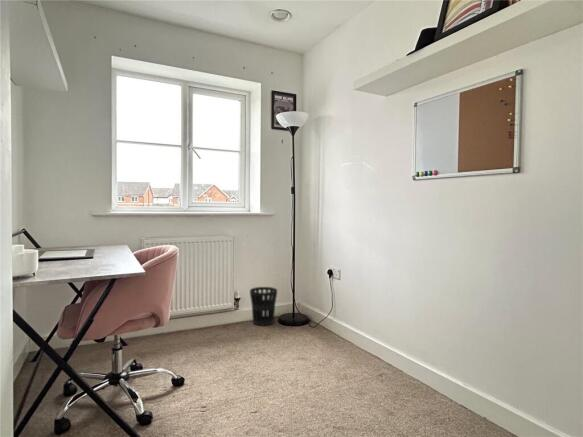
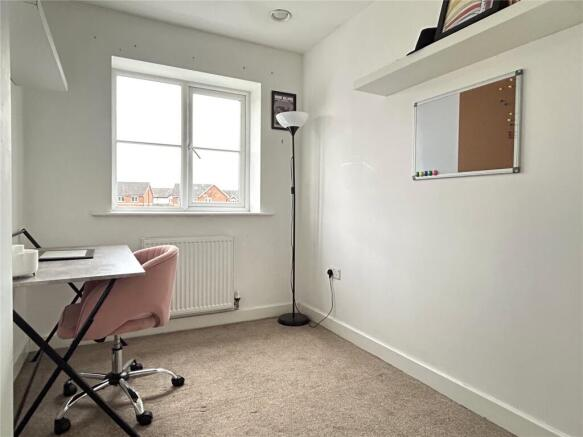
- wastebasket [249,286,278,327]
